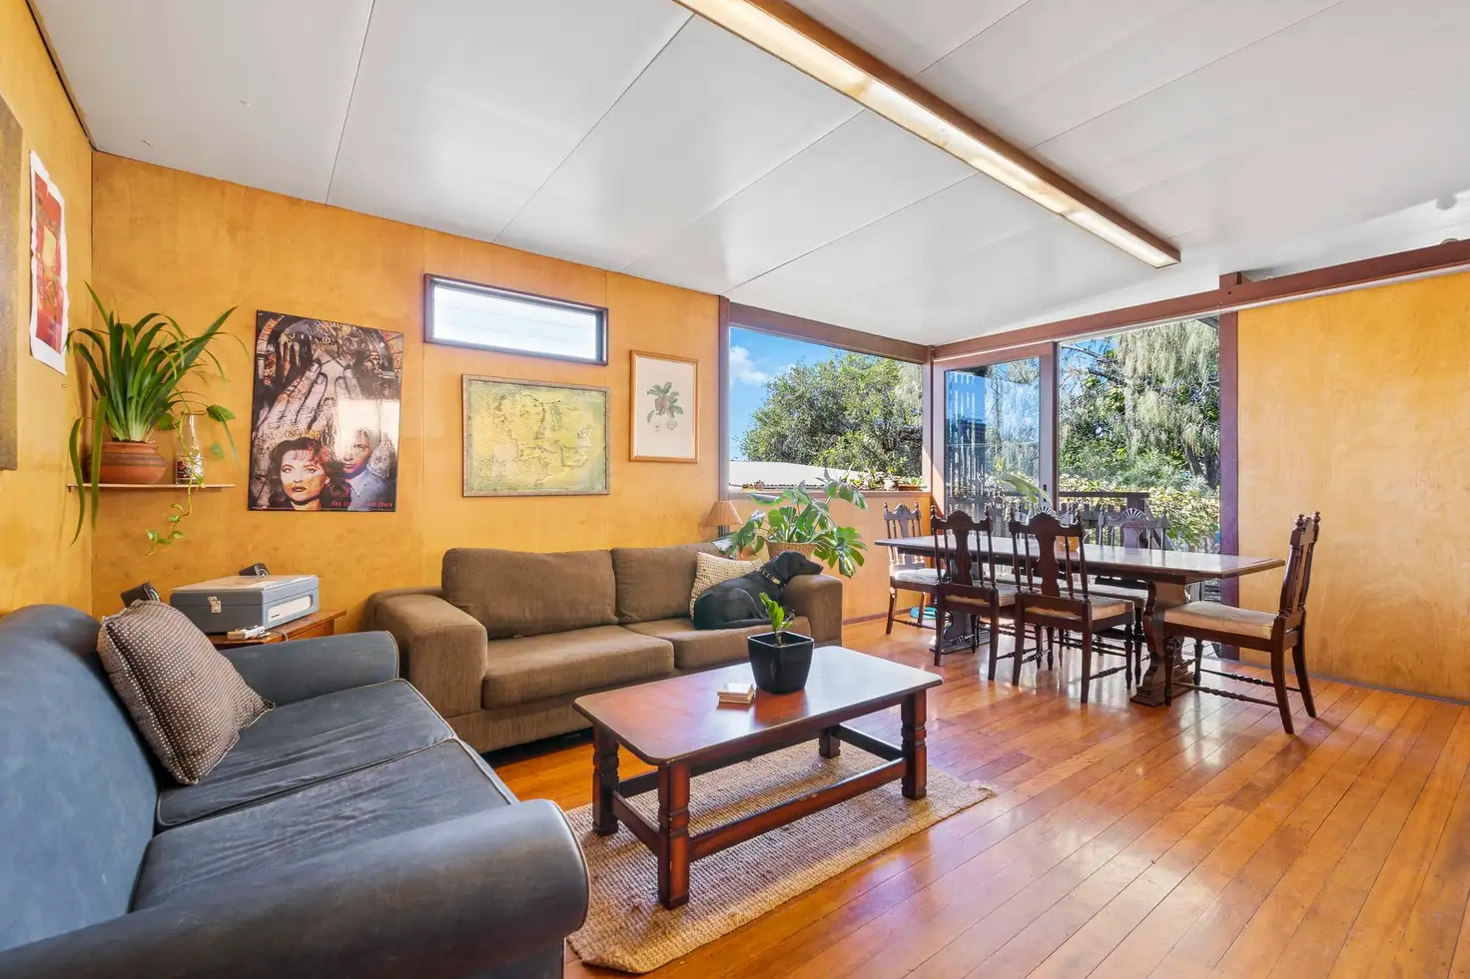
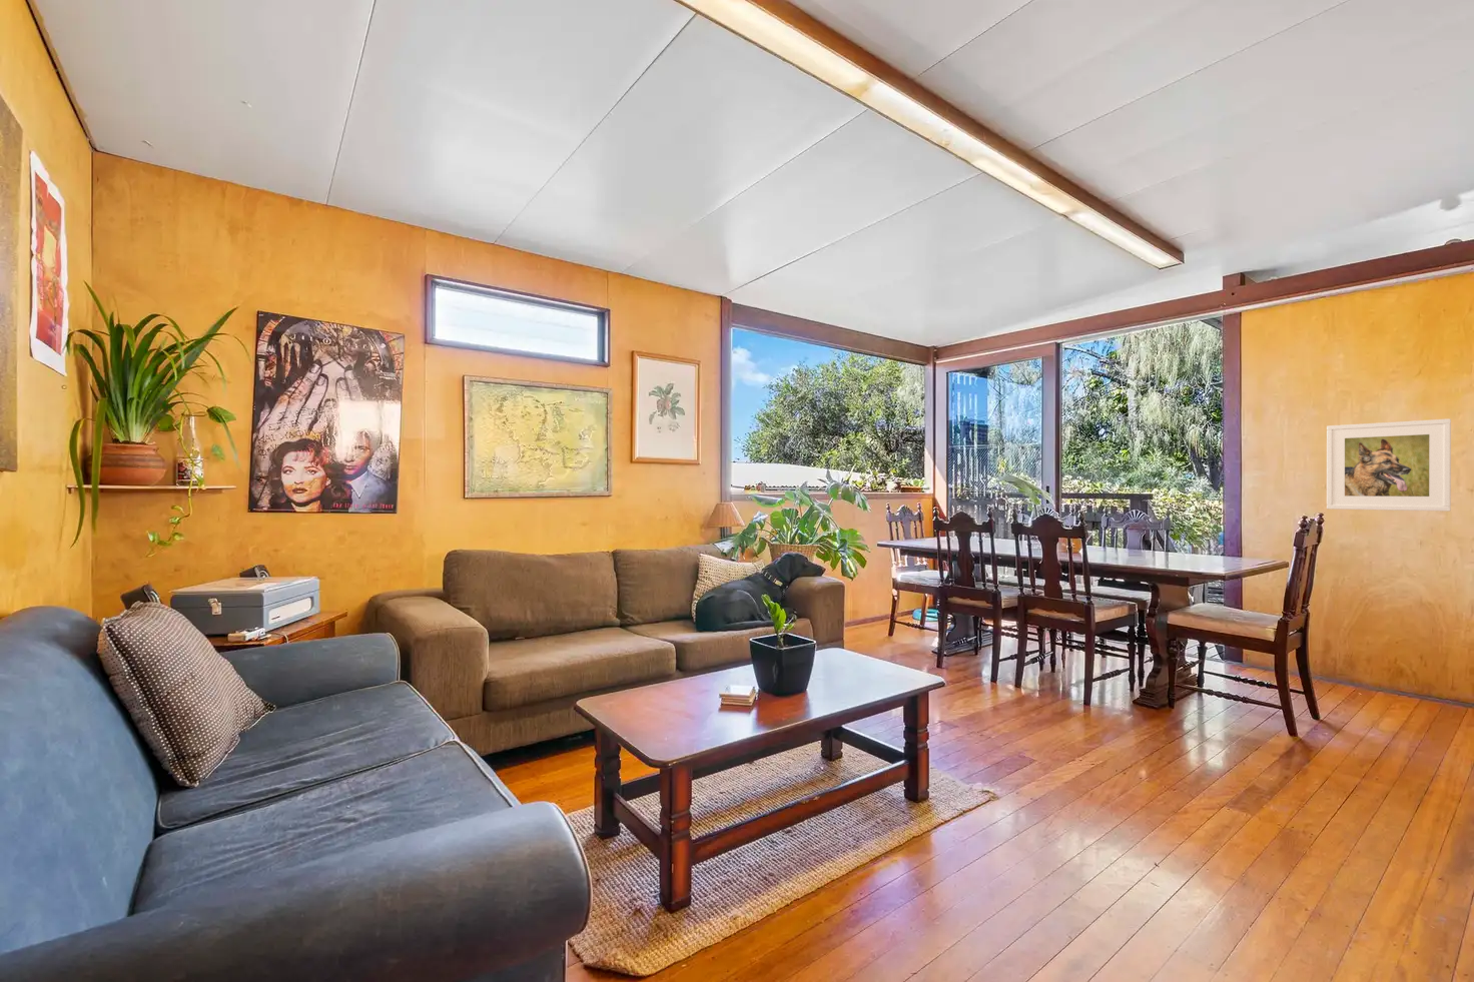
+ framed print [1326,419,1452,513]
